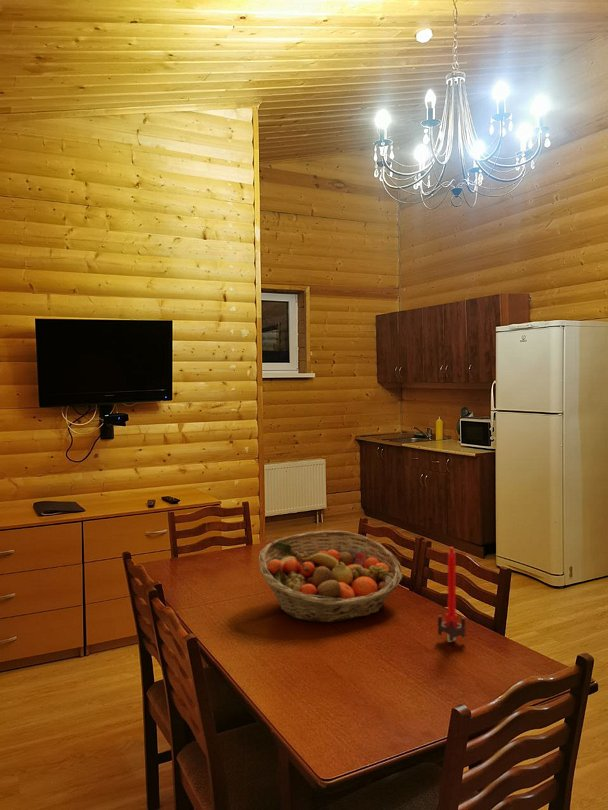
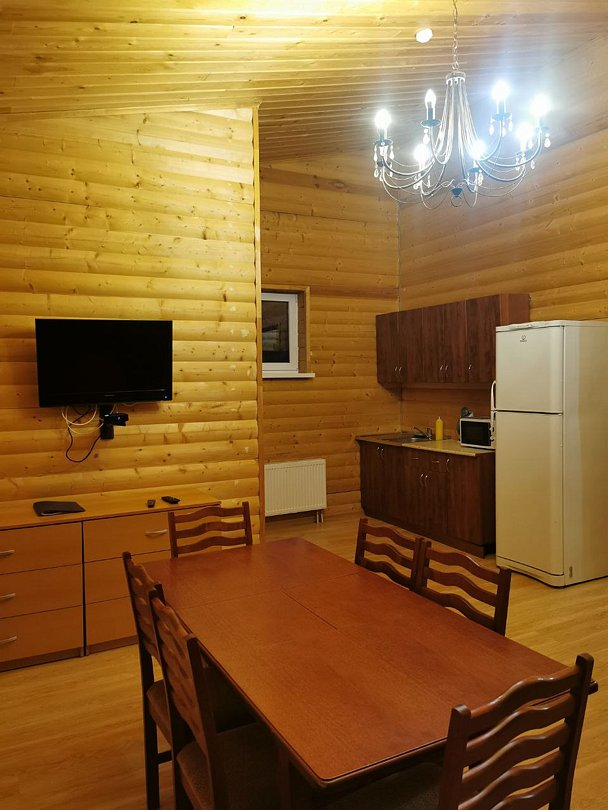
- candle [437,546,466,643]
- fruit basket [258,530,404,624]
